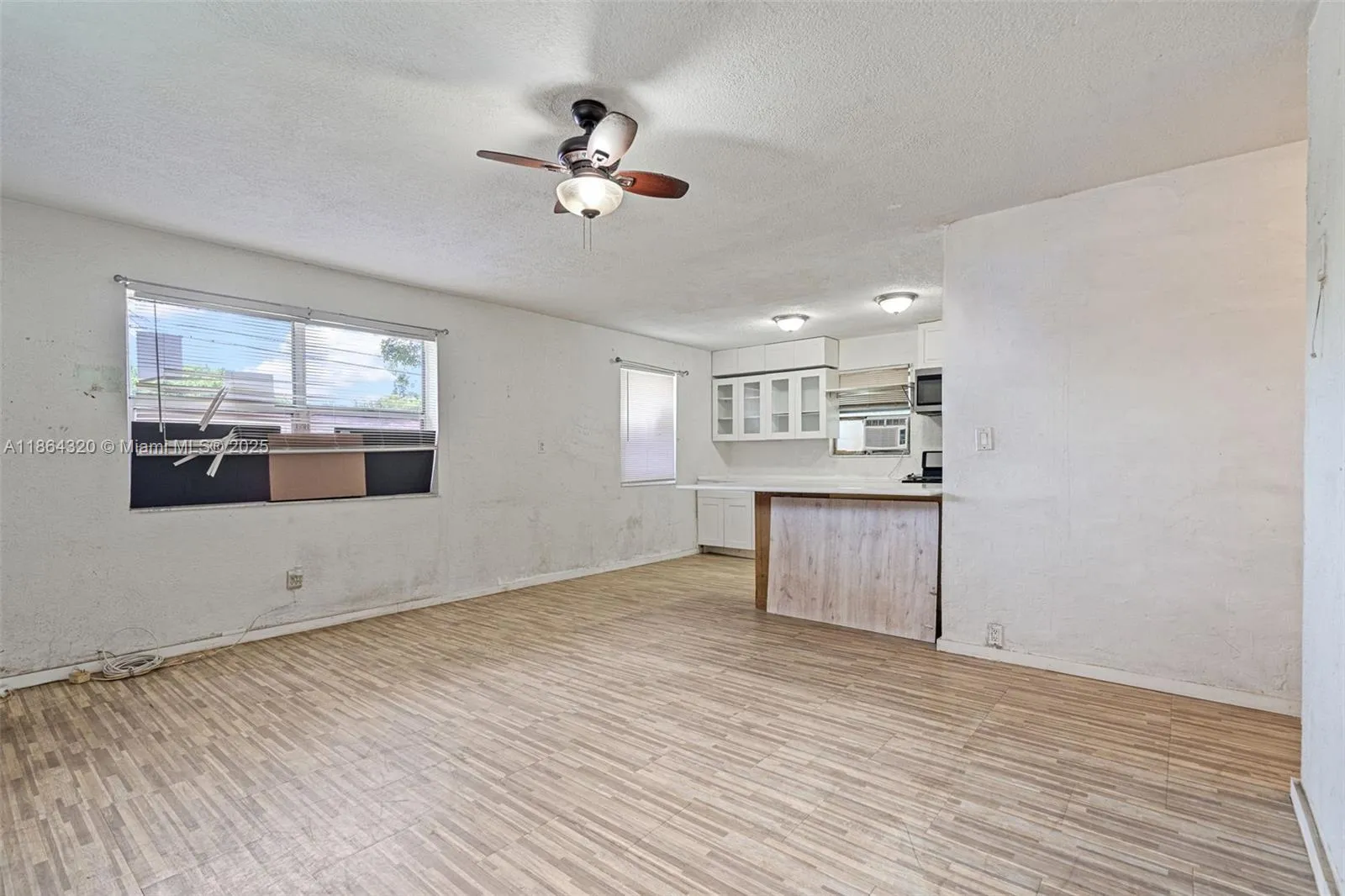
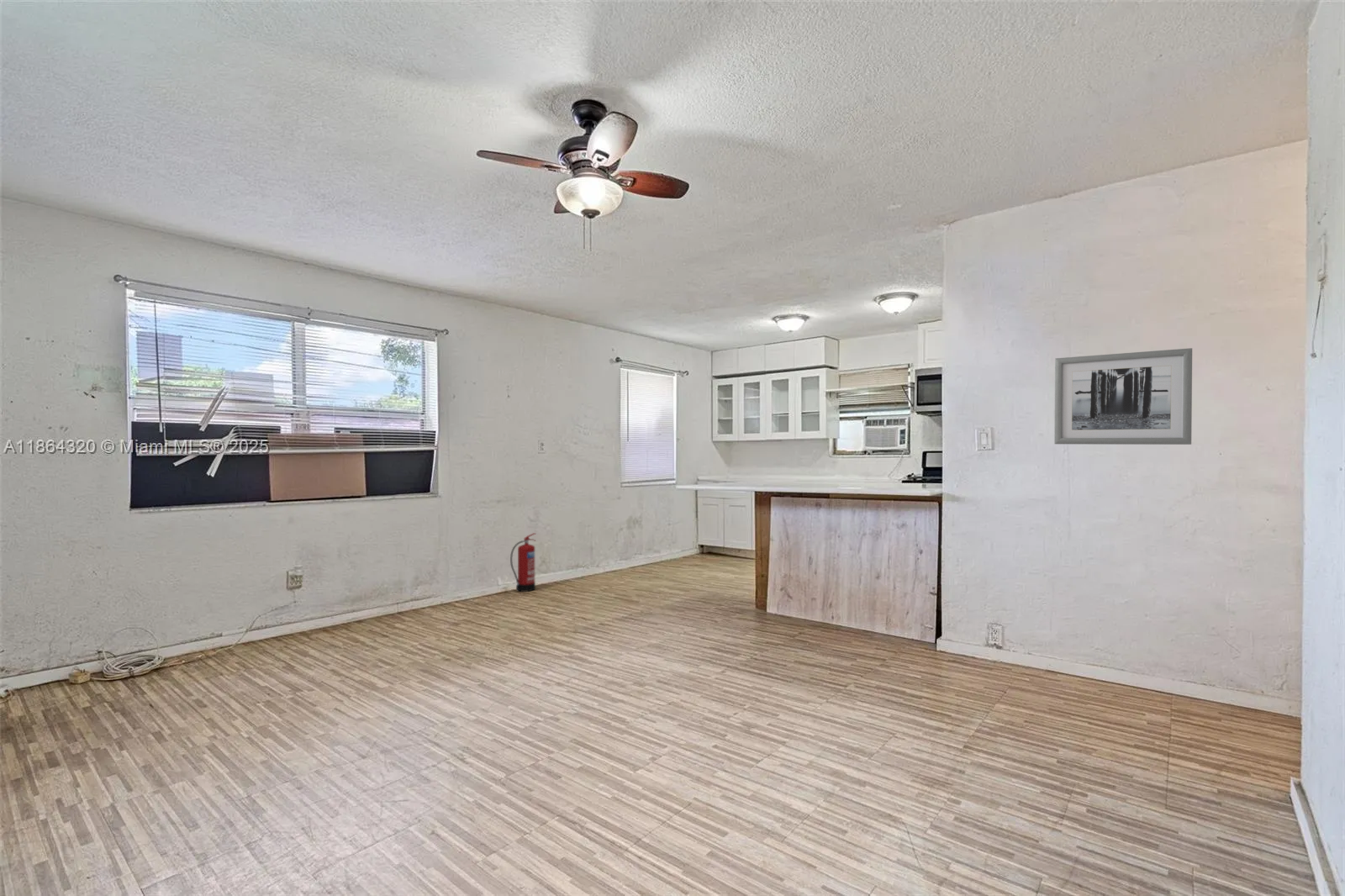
+ fire extinguisher [509,532,536,593]
+ wall art [1053,347,1193,445]
